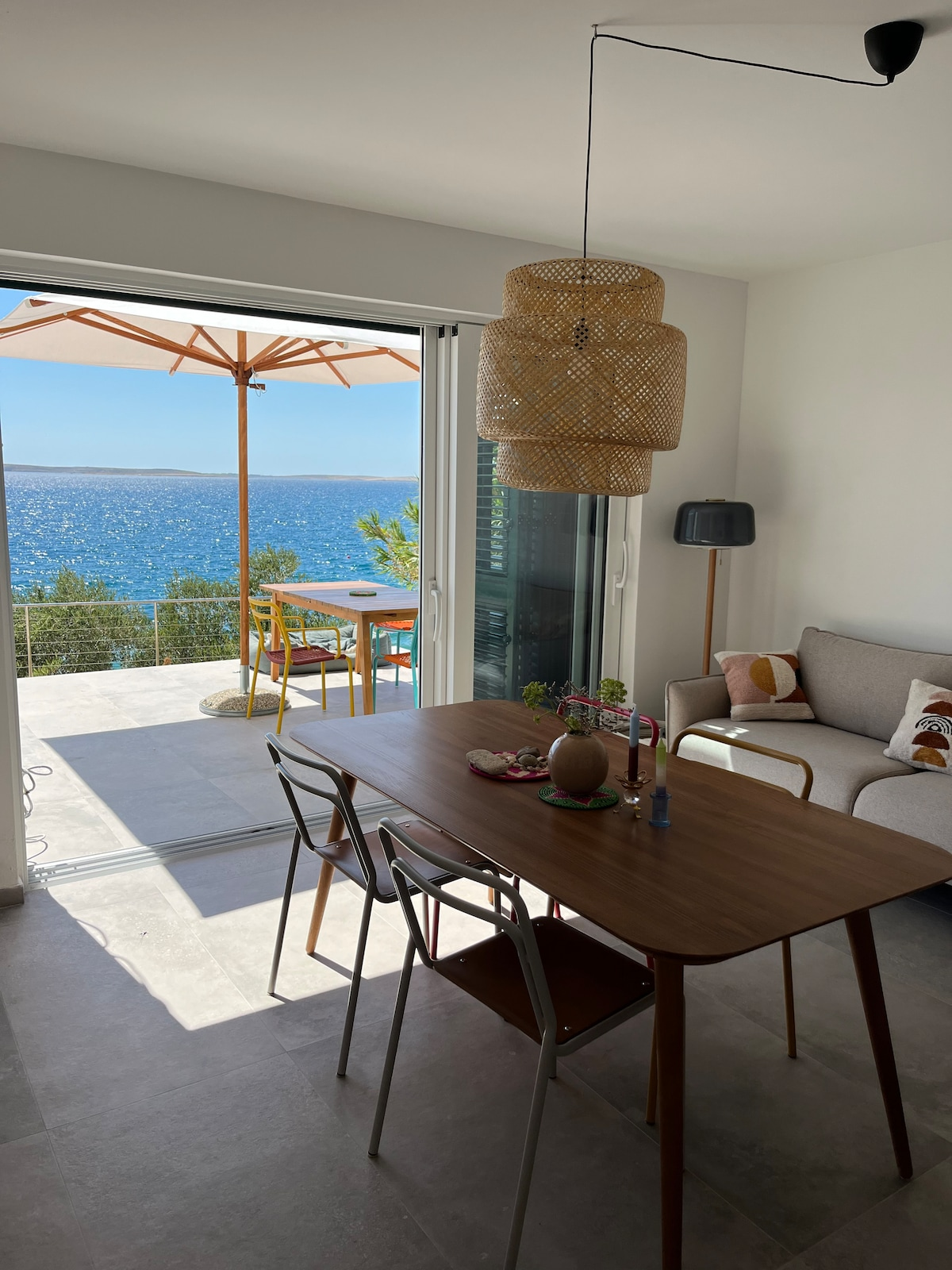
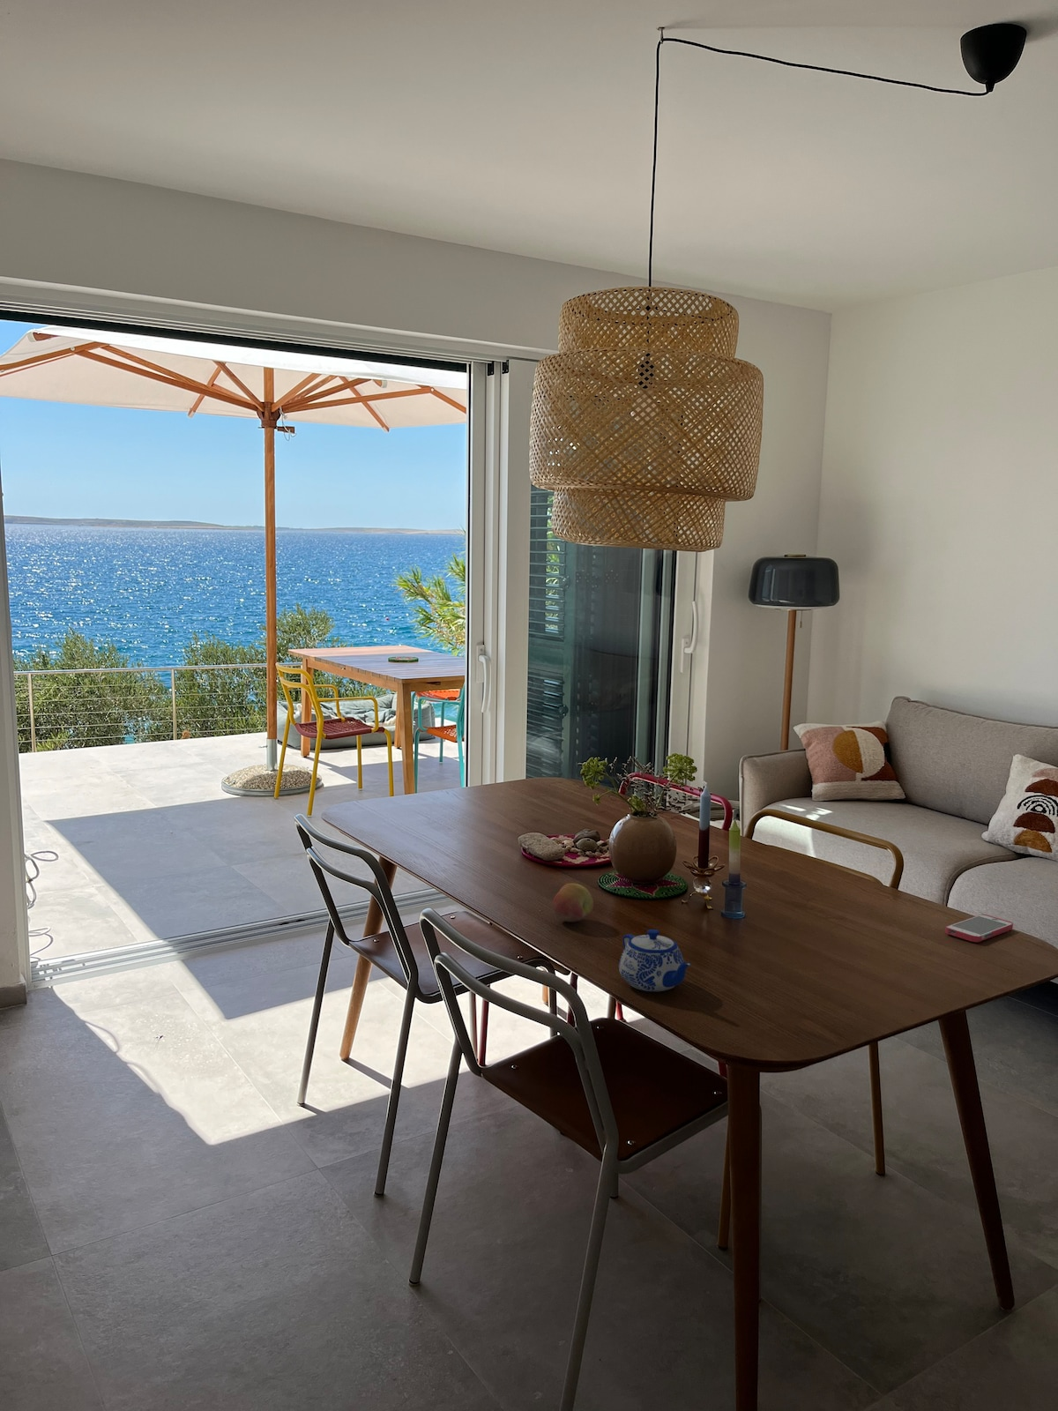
+ smartphone [945,913,1014,943]
+ fruit [552,883,595,922]
+ teapot [618,929,692,992]
